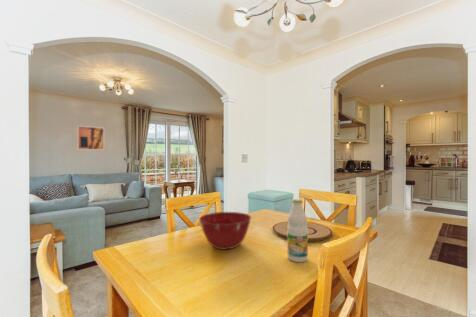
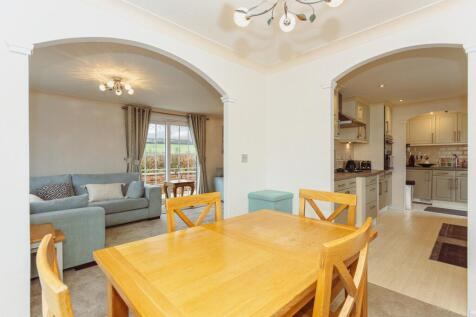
- plate [272,221,333,242]
- mixing bowl [198,211,252,251]
- wall art [76,124,105,151]
- bottle [286,198,309,263]
